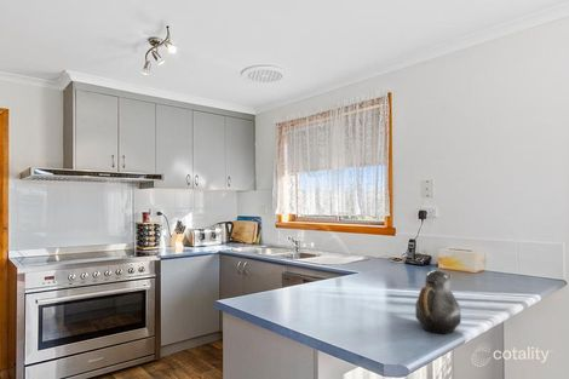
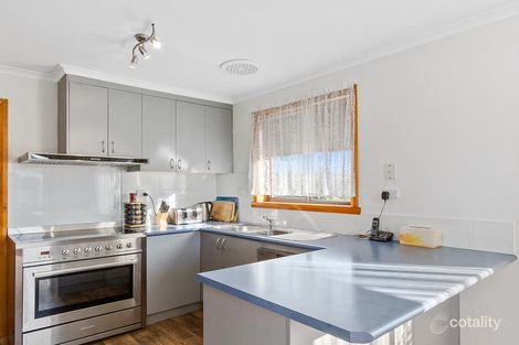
- teapot [414,262,462,335]
